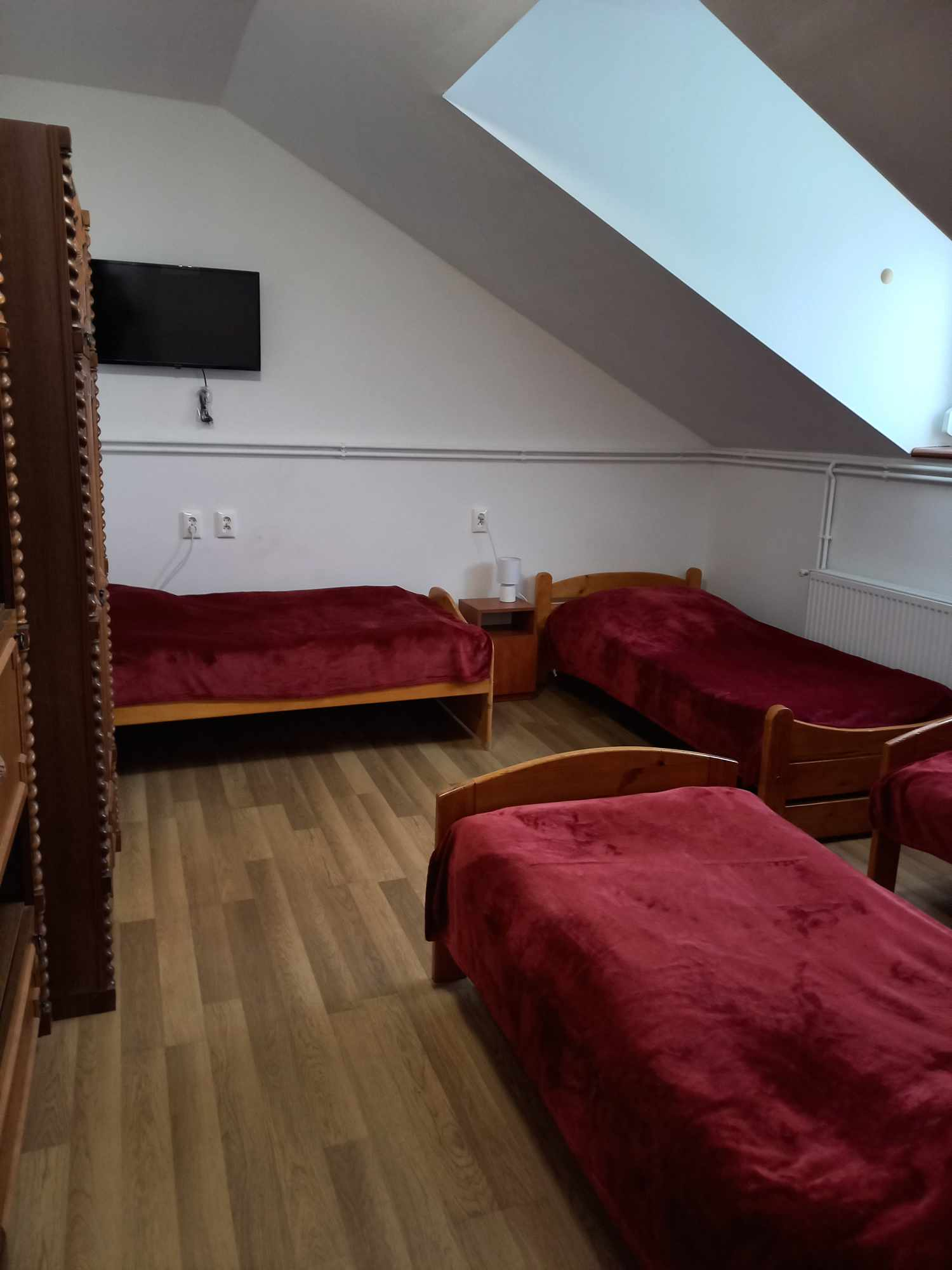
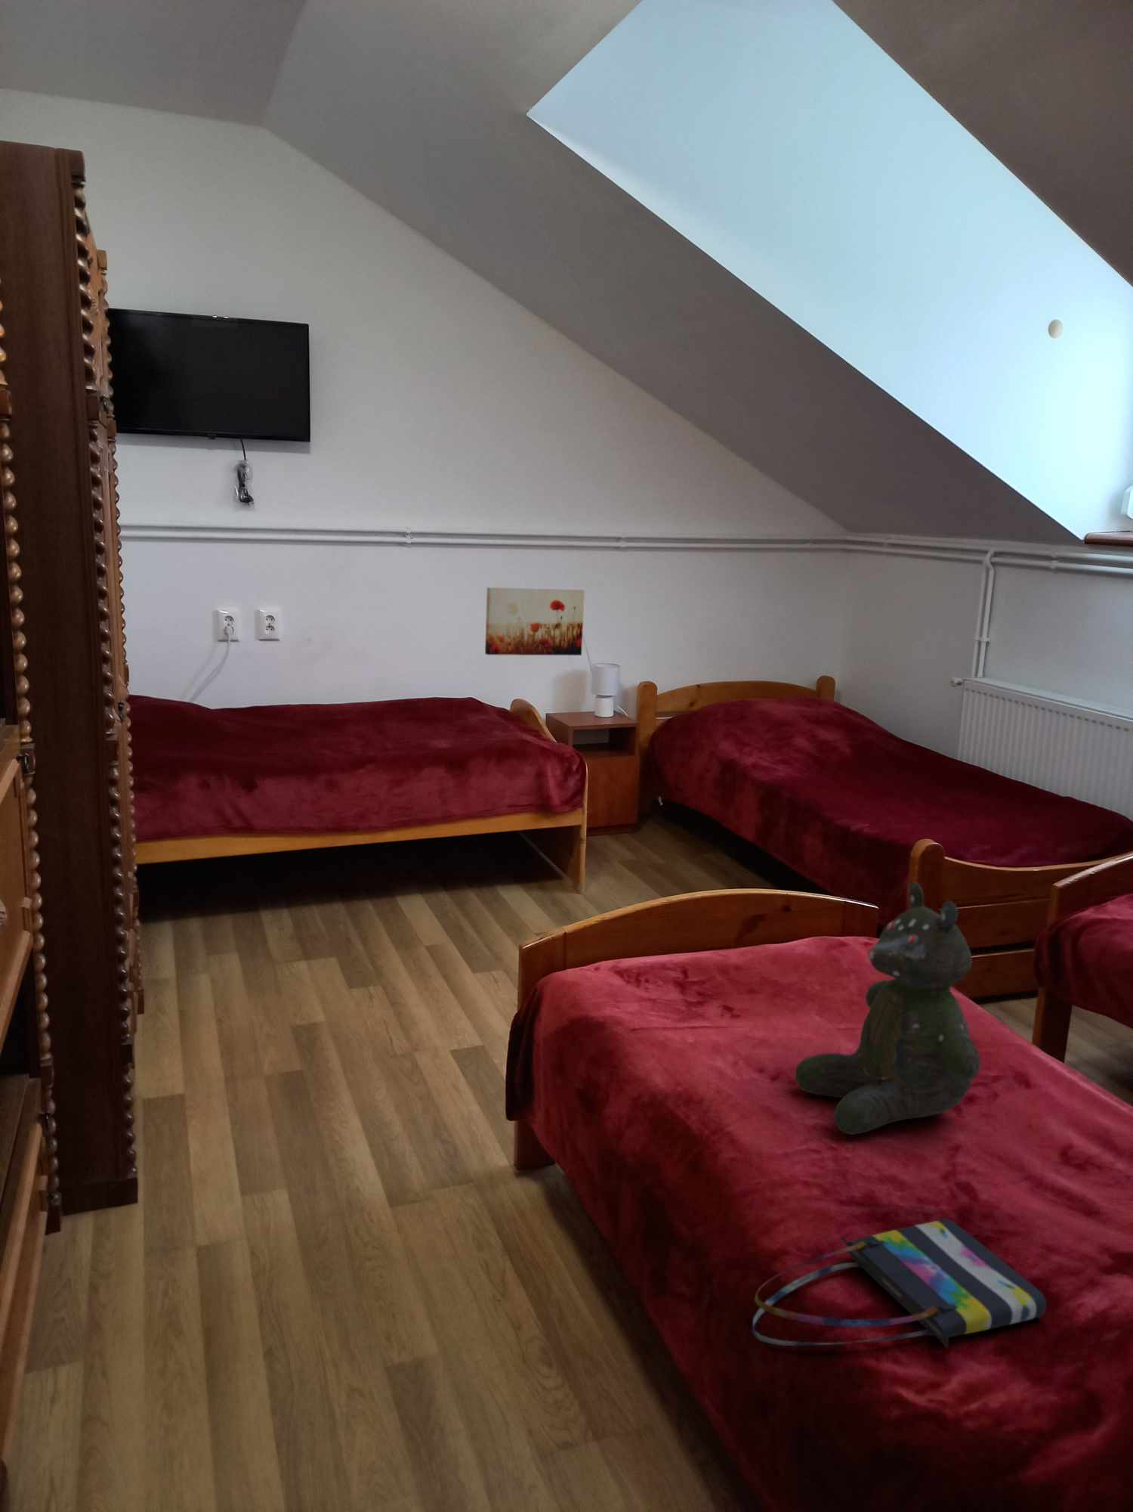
+ wall art [484,587,586,656]
+ teddy bear [794,881,981,1136]
+ tote bag [751,1219,1047,1349]
